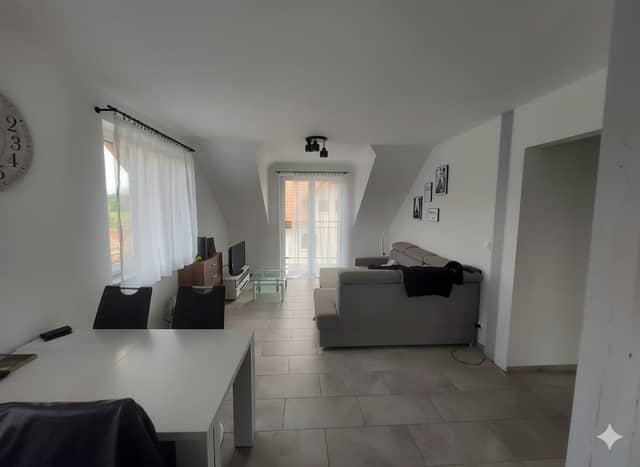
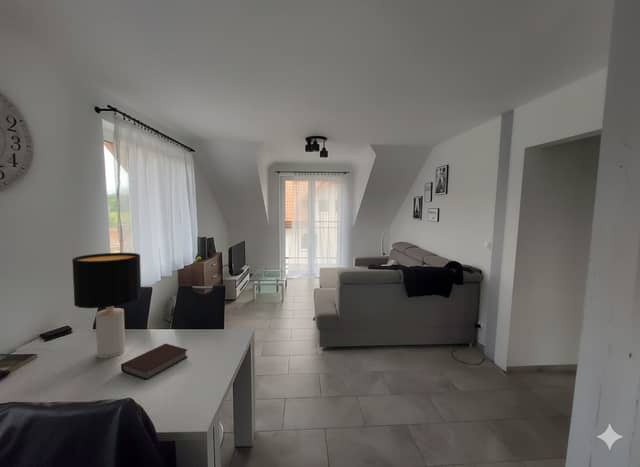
+ book [120,343,188,381]
+ desk lamp [71,252,142,359]
